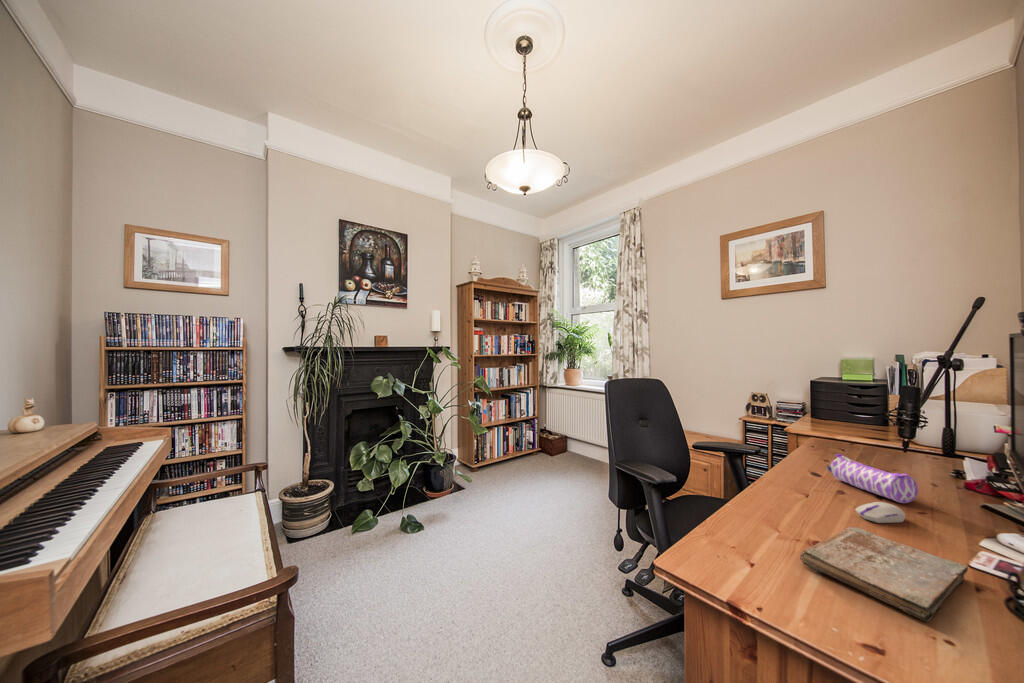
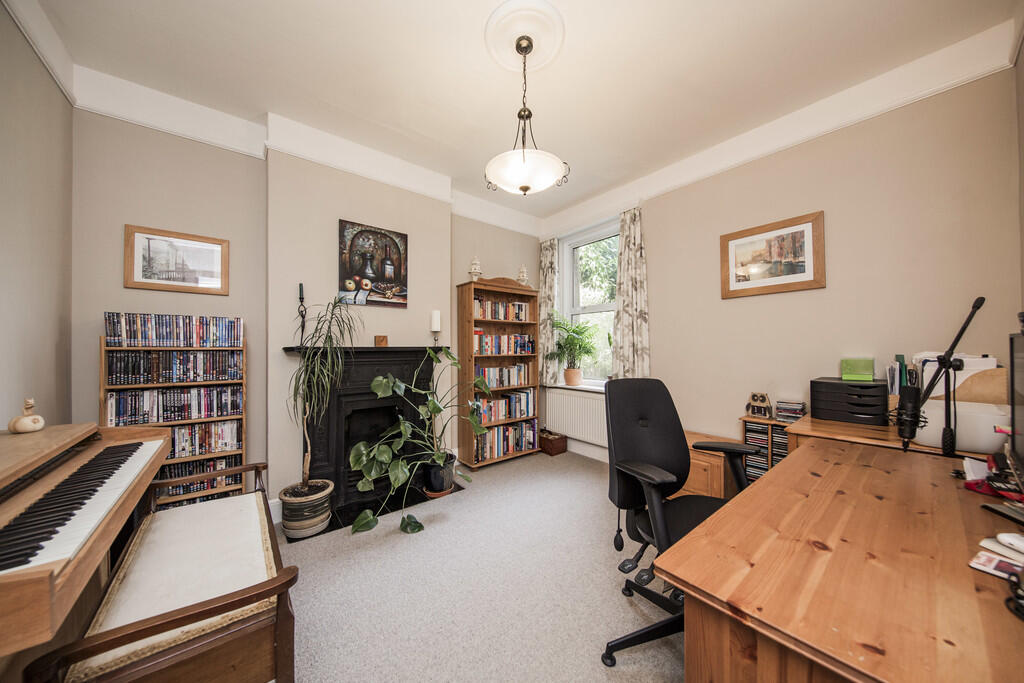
- computer mouse [854,501,906,524]
- pencil case [826,453,919,504]
- book [799,526,969,623]
